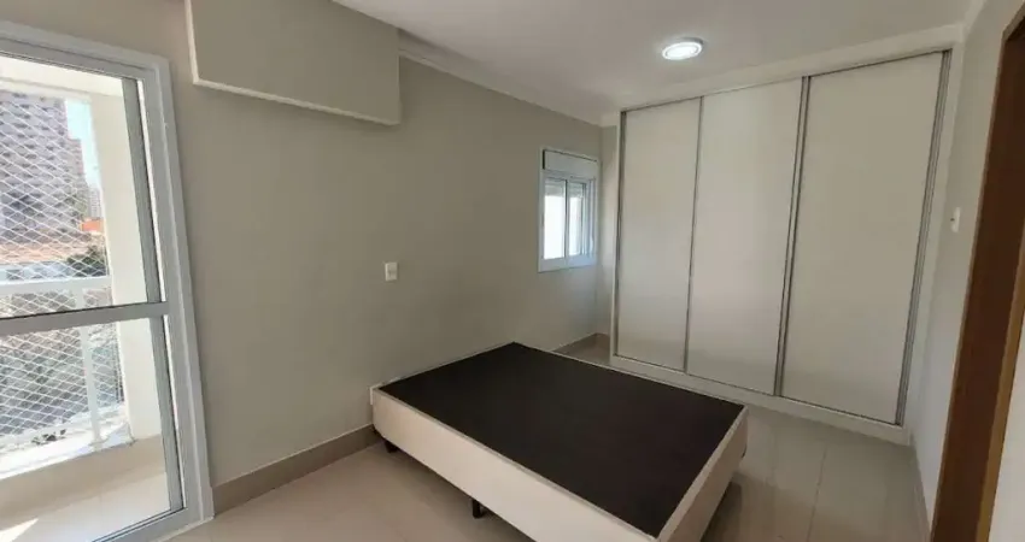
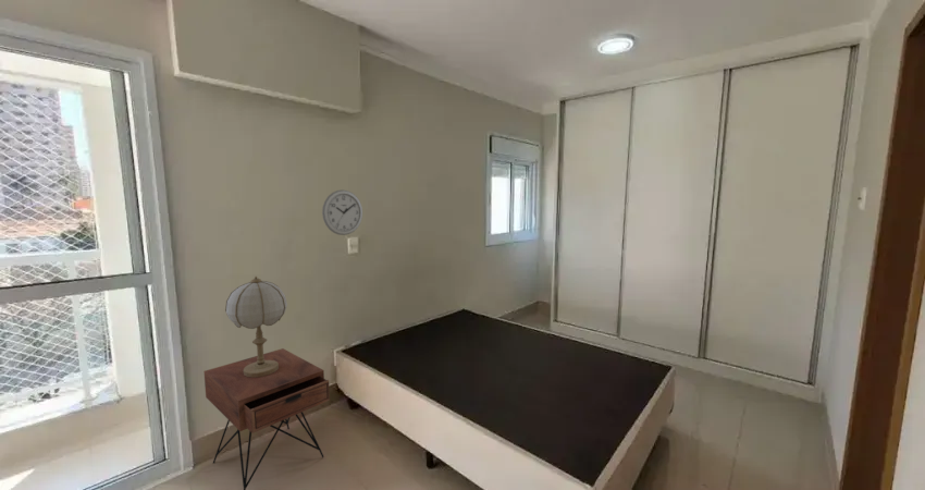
+ table lamp [224,275,288,378]
+ nightstand [203,347,331,490]
+ wall clock [321,188,363,236]
